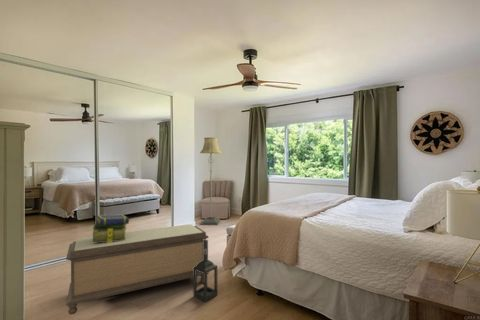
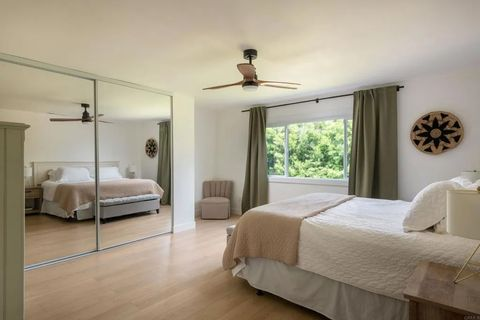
- bench [65,223,210,315]
- floor lamp [199,136,223,226]
- lantern [192,239,218,303]
- stack of books [92,214,130,243]
